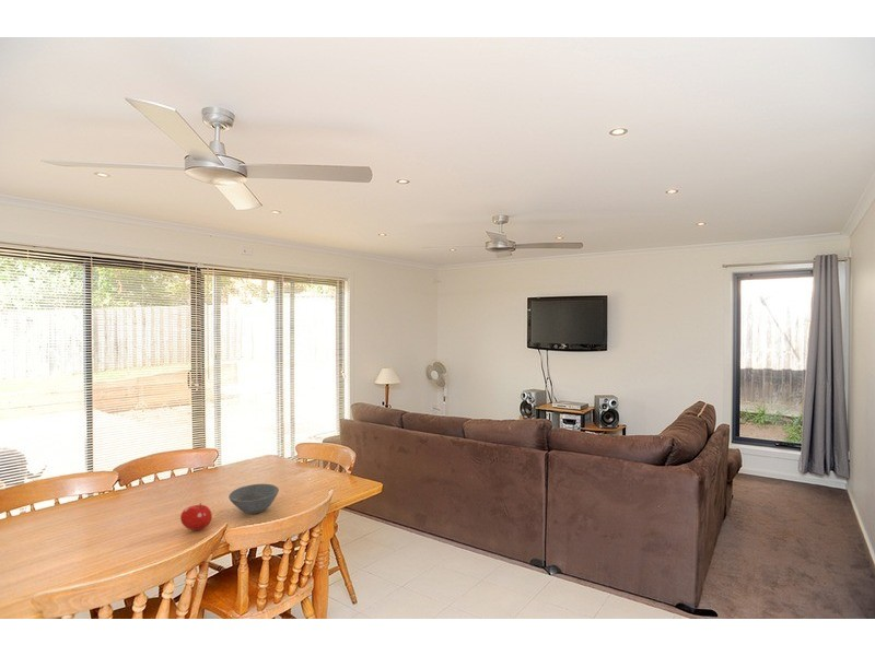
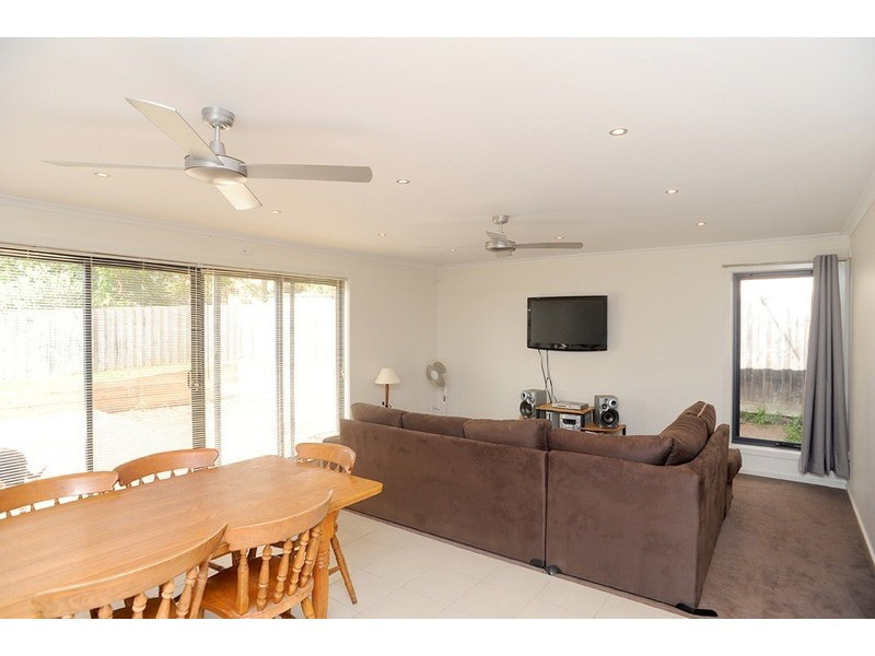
- fruit [179,502,213,531]
- bowl [228,483,280,515]
